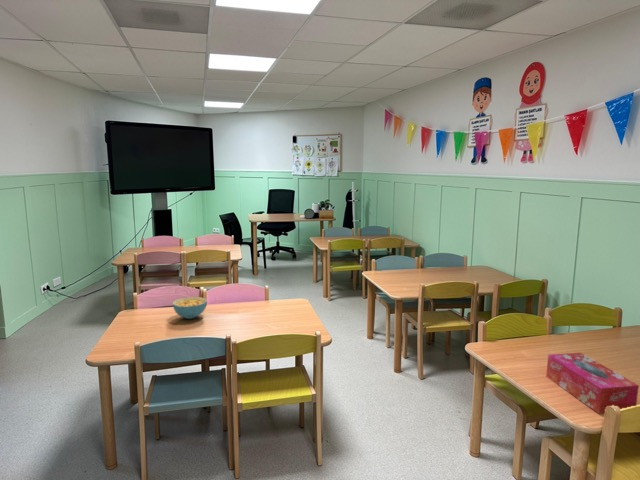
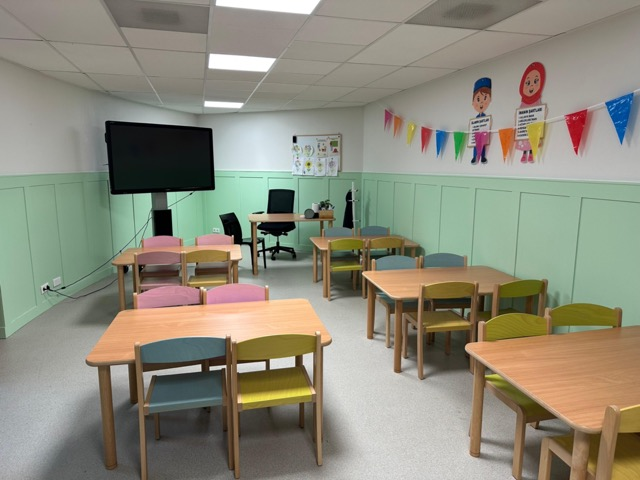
- cereal bowl [172,296,208,320]
- tissue box [545,352,640,415]
